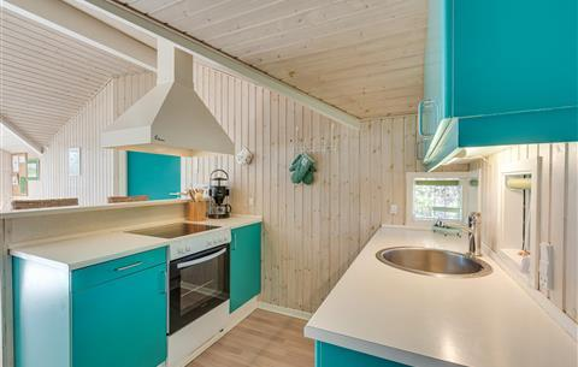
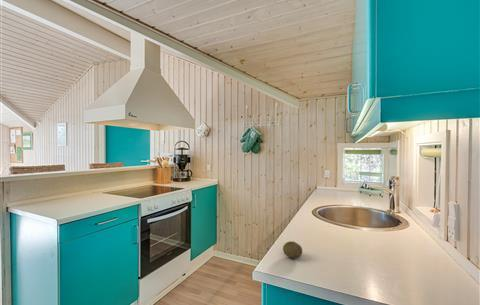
+ fruit [282,240,303,259]
